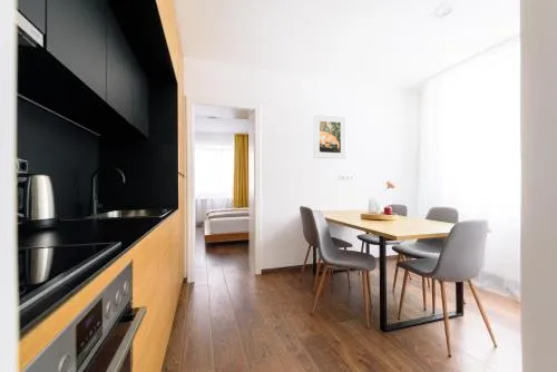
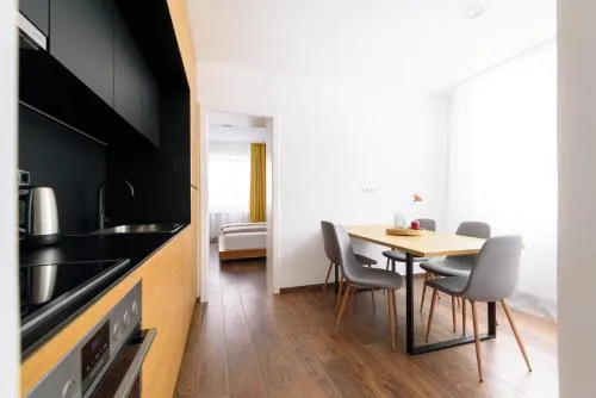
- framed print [313,114,346,160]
